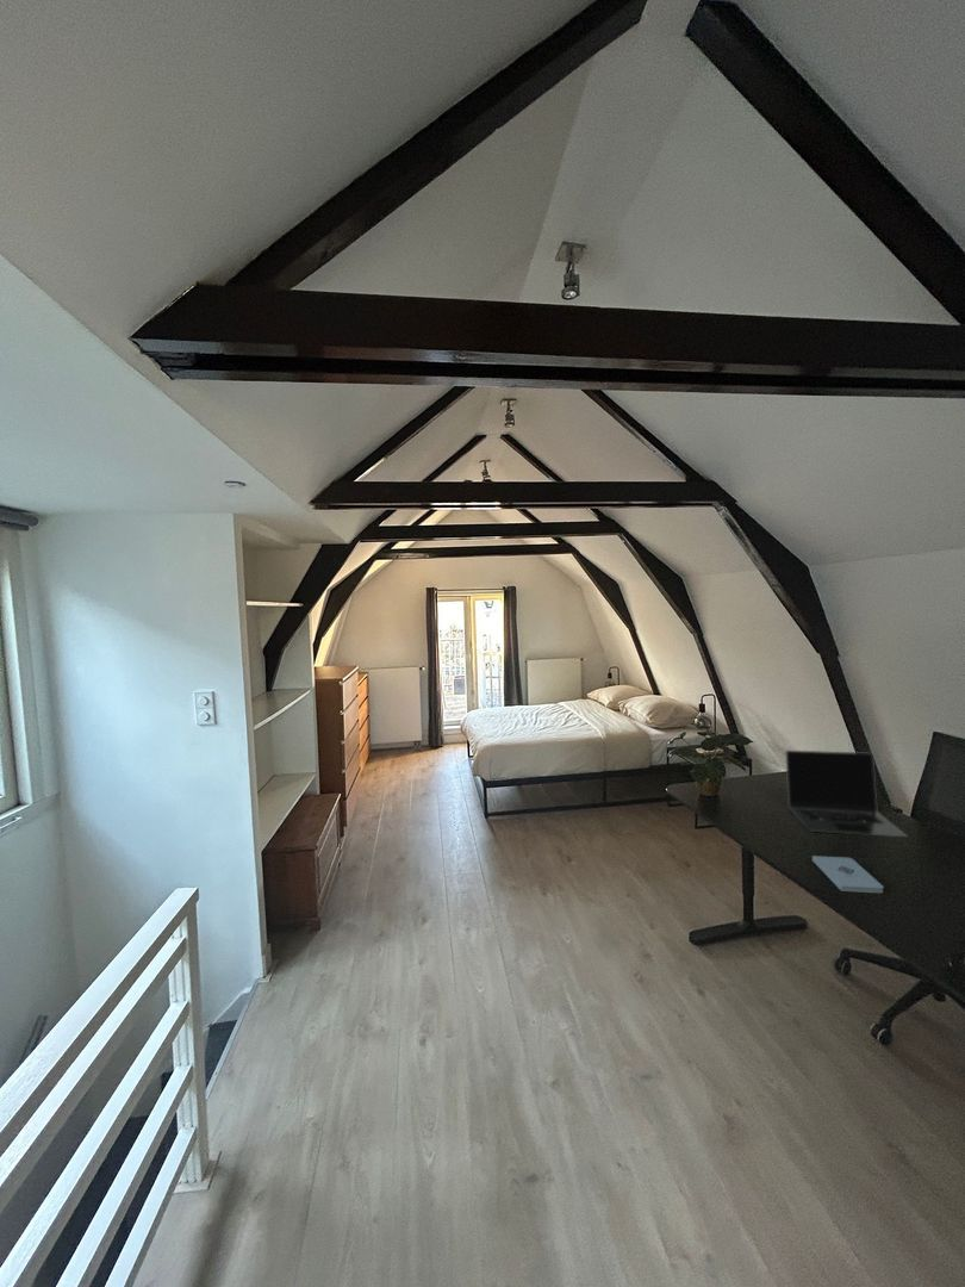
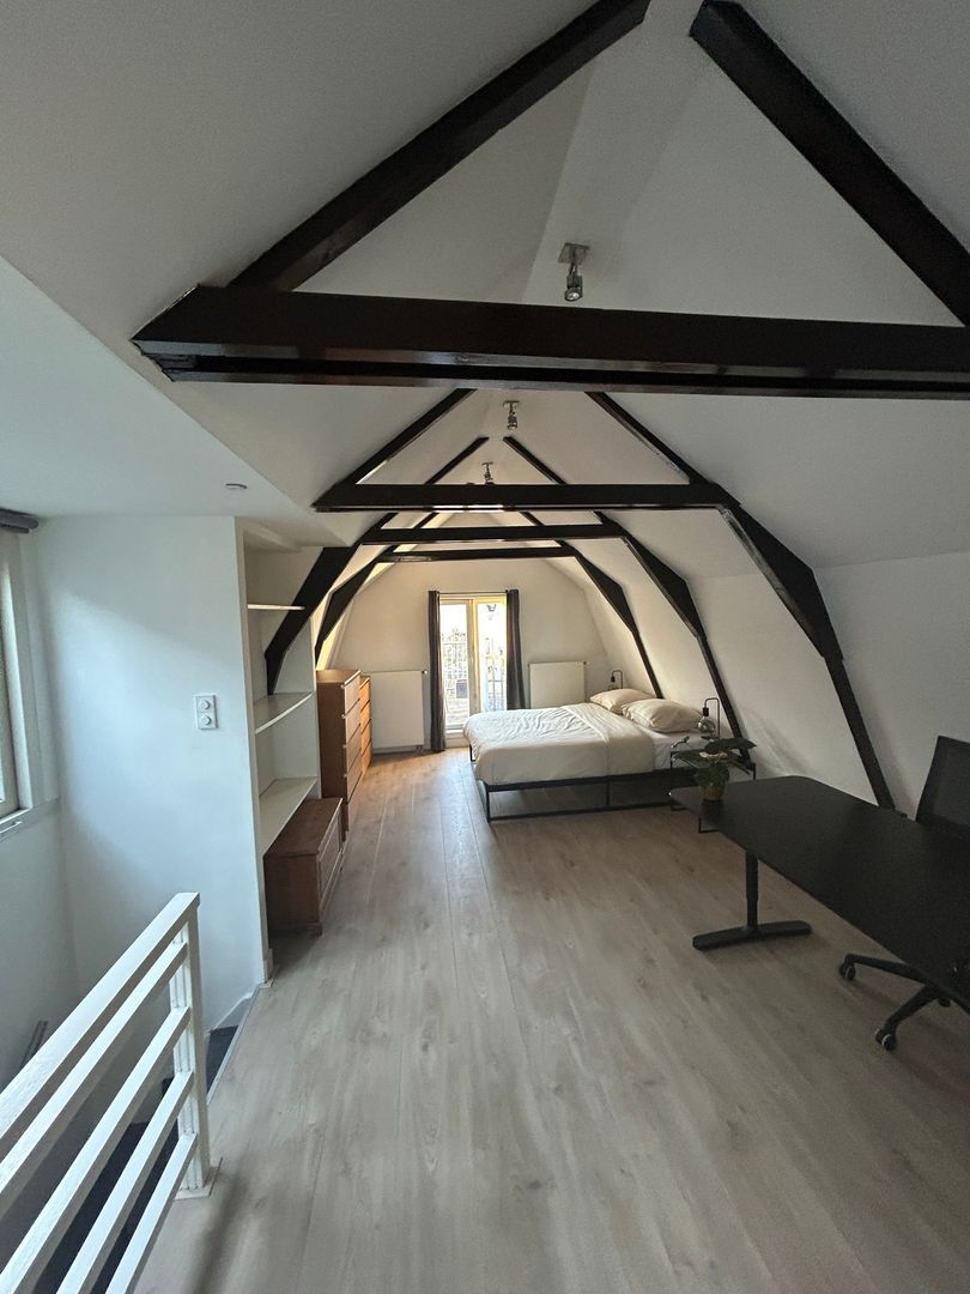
- notepad [811,854,885,894]
- laptop [784,750,909,838]
